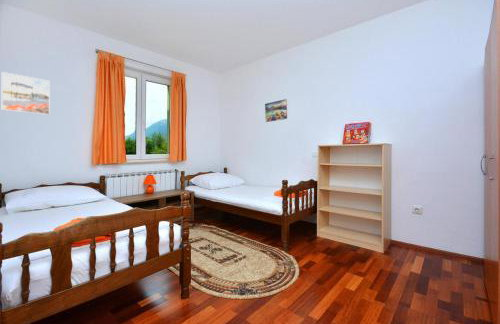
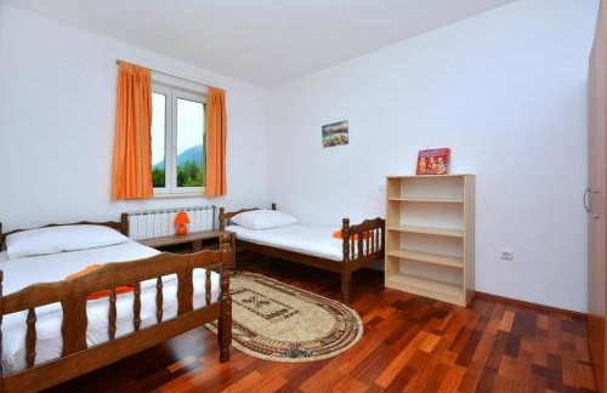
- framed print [1,71,51,116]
